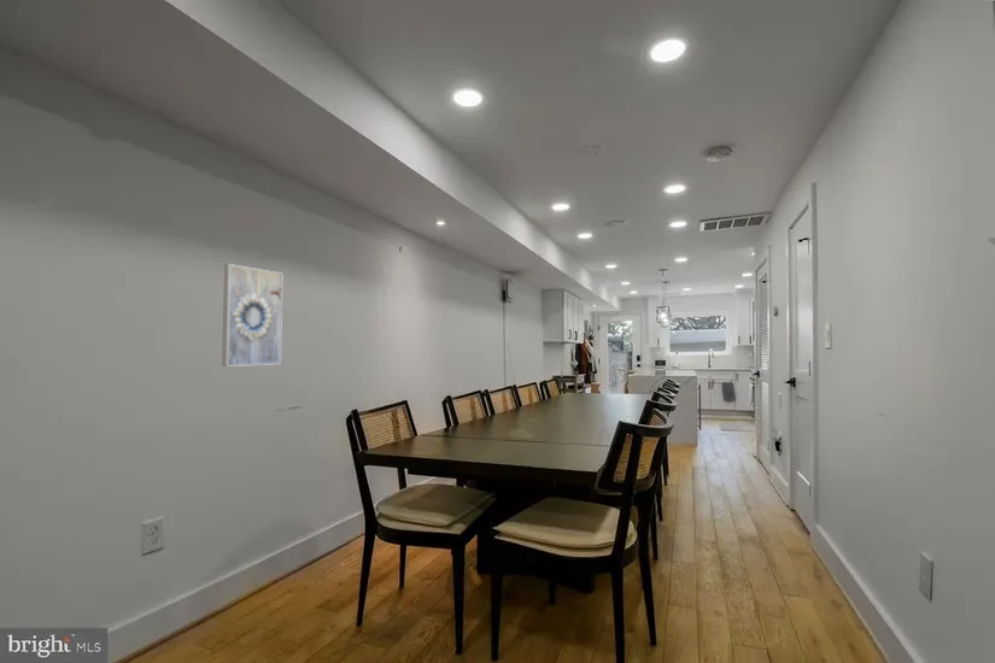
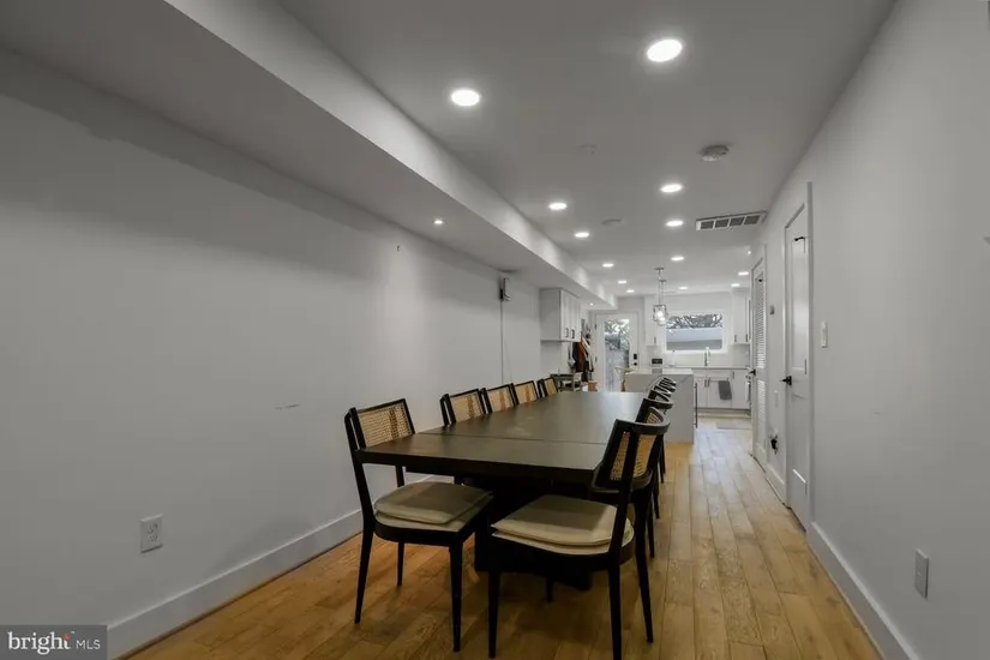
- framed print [221,263,283,368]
